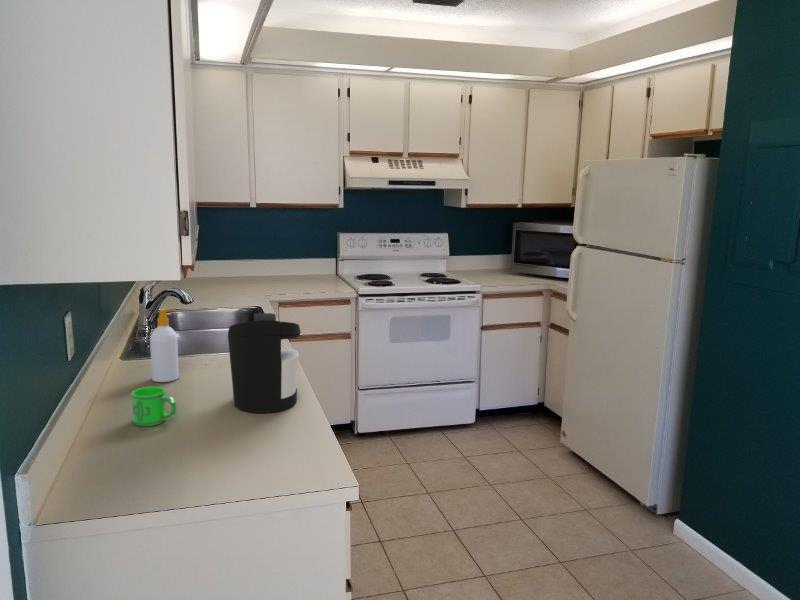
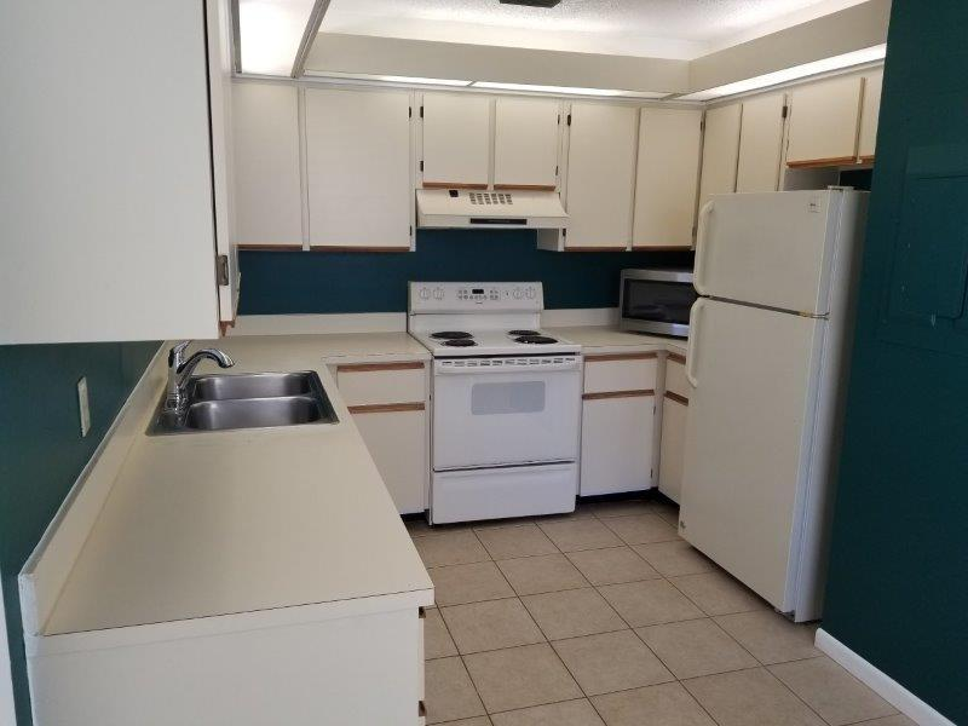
- coffee maker [227,312,302,414]
- mug [131,386,177,427]
- soap bottle [149,307,180,383]
